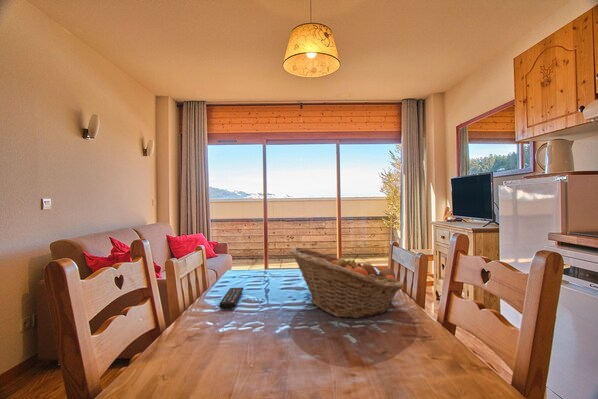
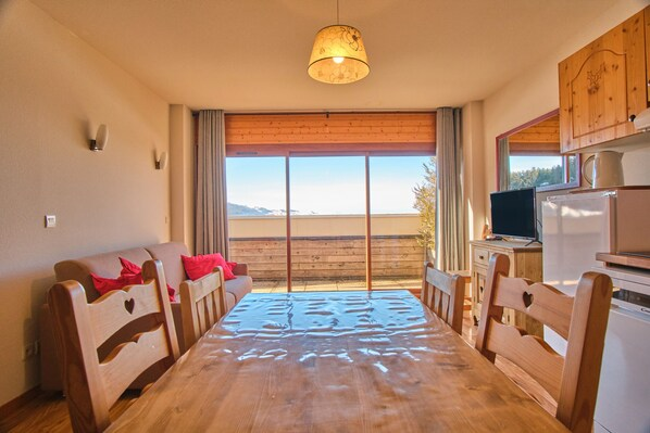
- remote control [218,287,245,310]
- fruit basket [289,246,405,320]
